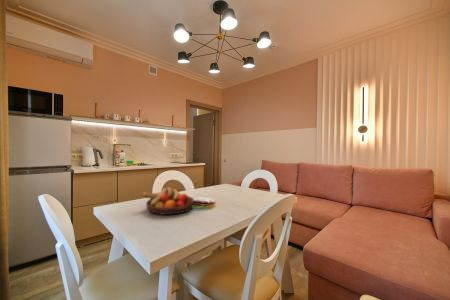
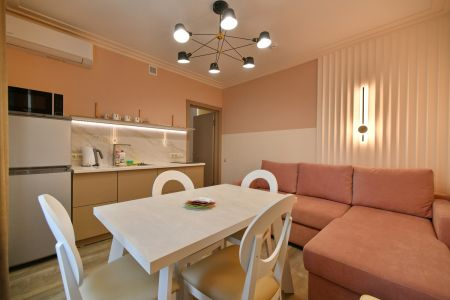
- fruit bowl [141,187,195,216]
